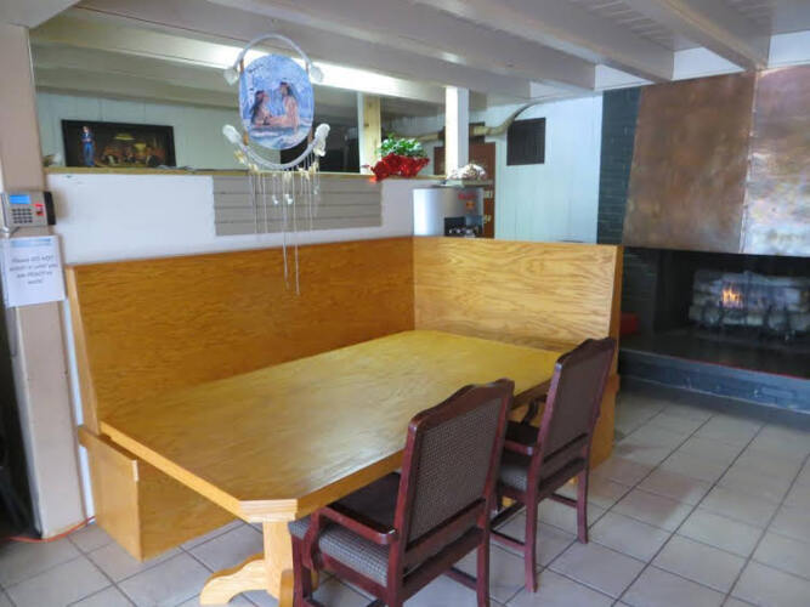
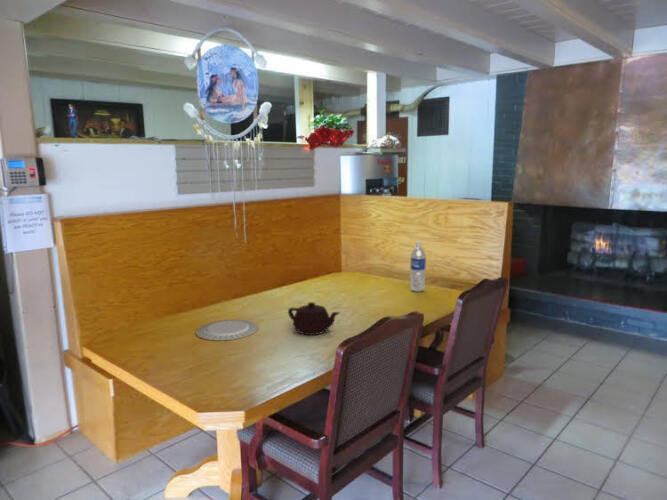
+ water bottle [409,240,427,293]
+ teapot [287,301,340,336]
+ chinaware [195,319,260,341]
